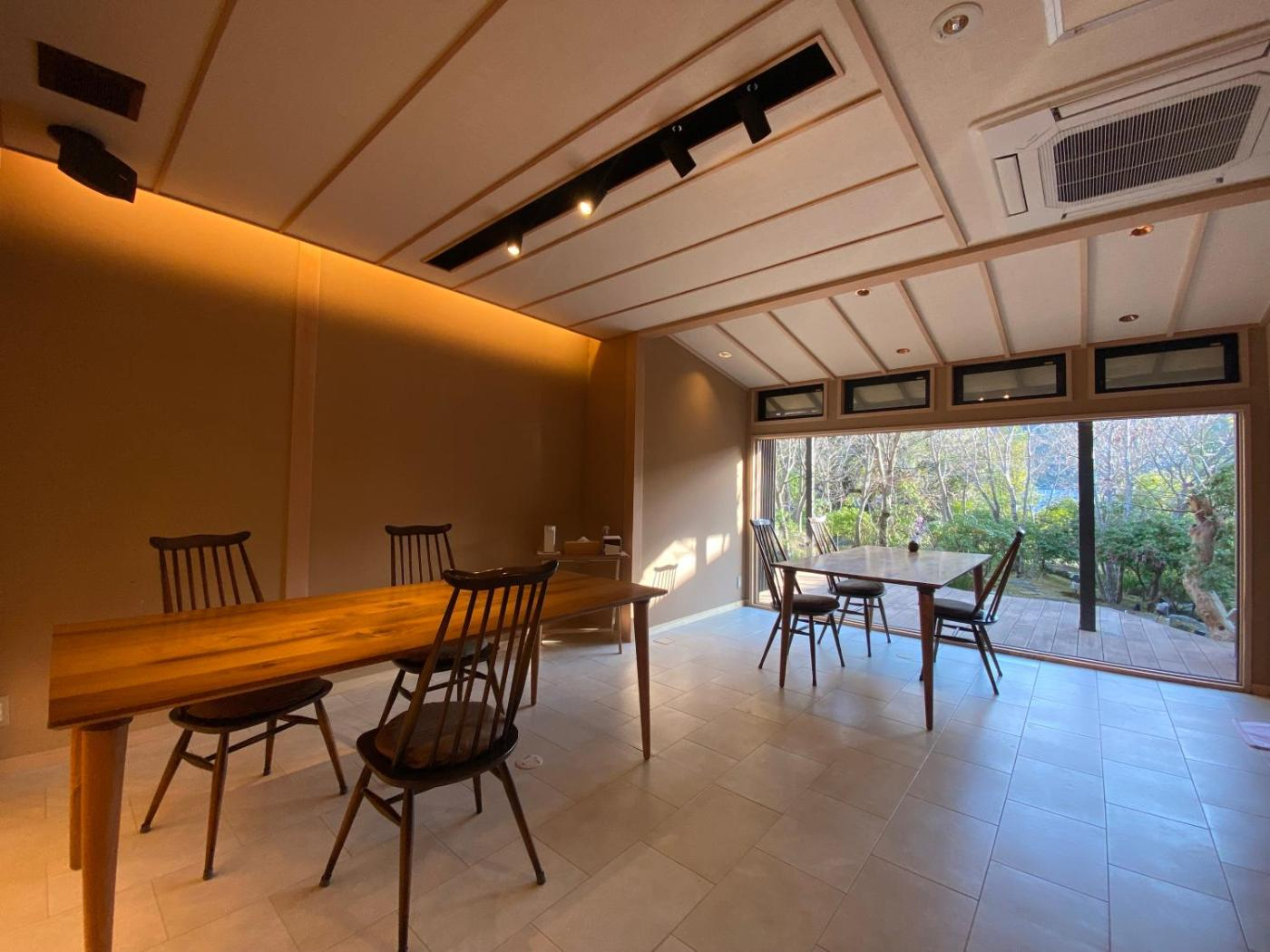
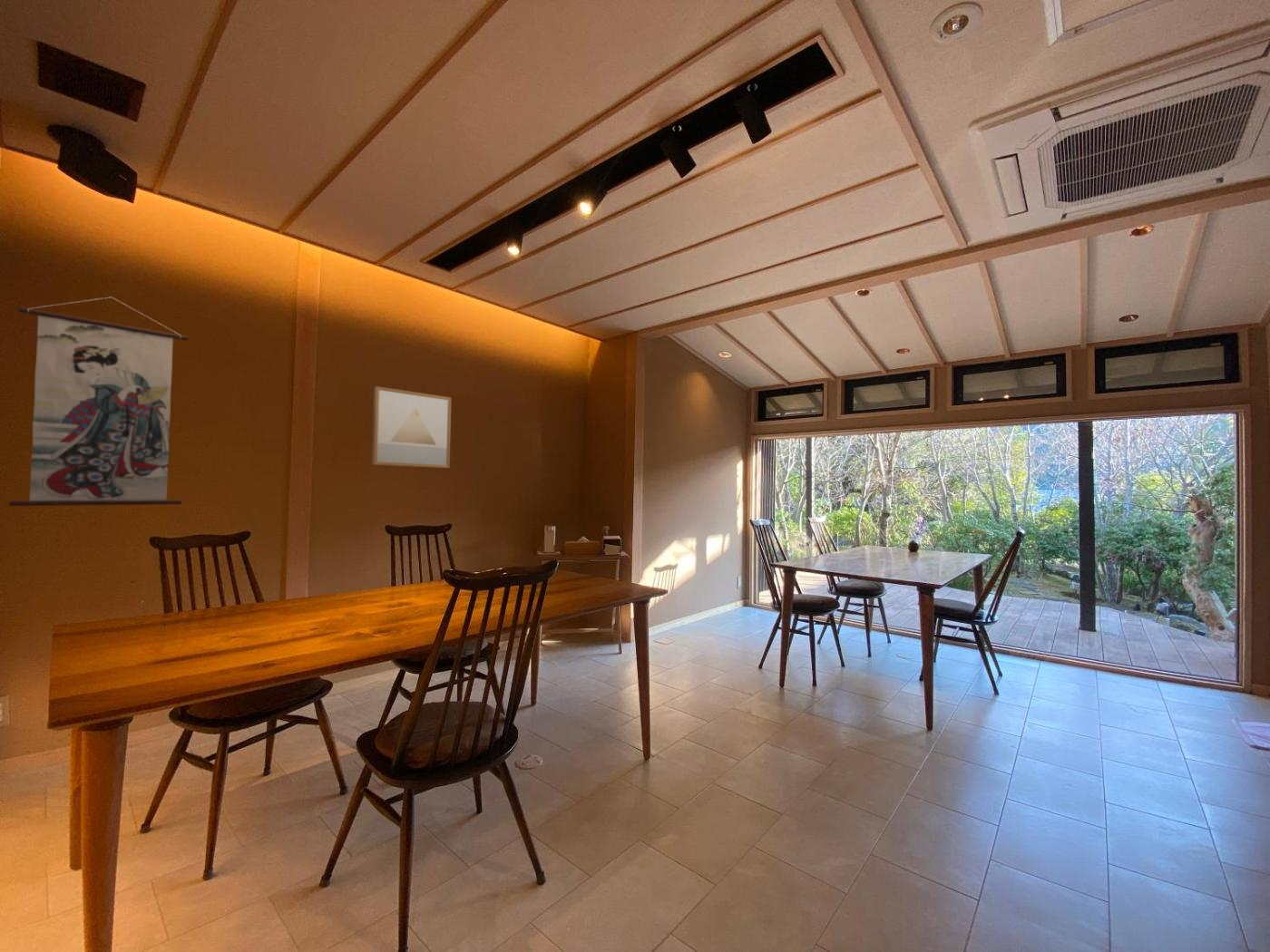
+ wall scroll [8,296,189,507]
+ wall art [371,385,452,469]
